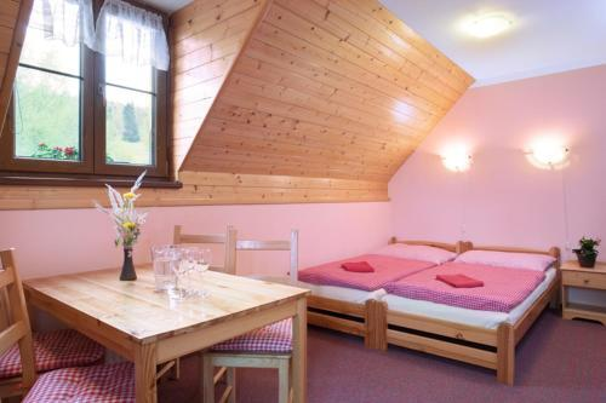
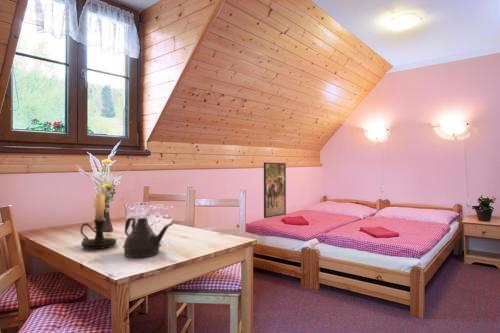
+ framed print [263,161,287,219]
+ candle holder [79,184,117,250]
+ teapot [122,217,174,258]
